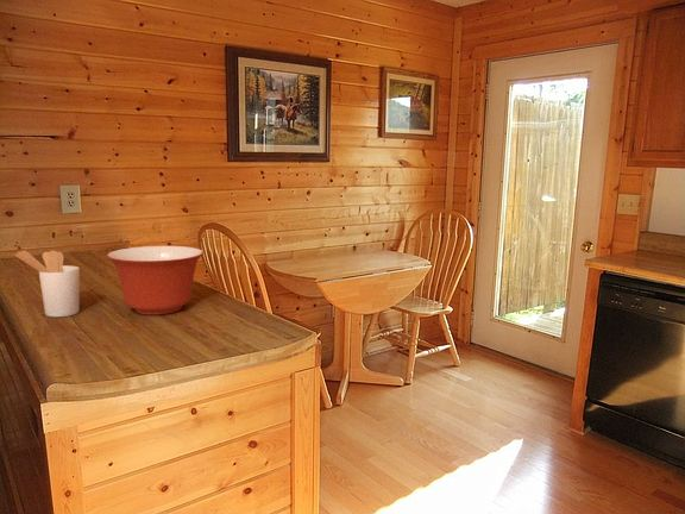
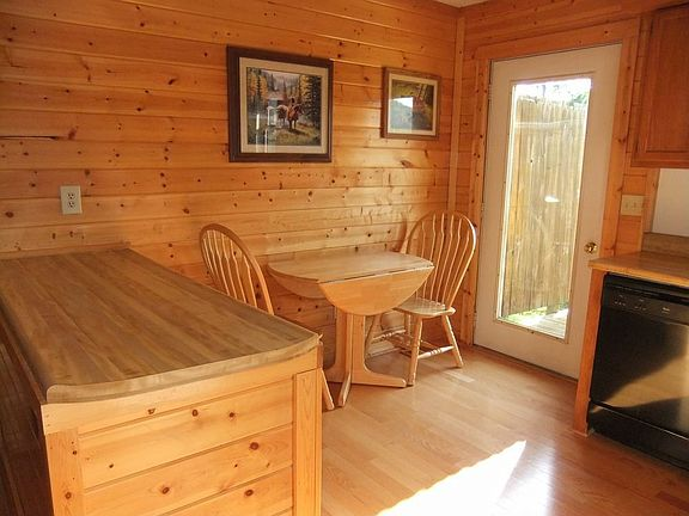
- utensil holder [14,250,81,318]
- mixing bowl [106,245,205,315]
